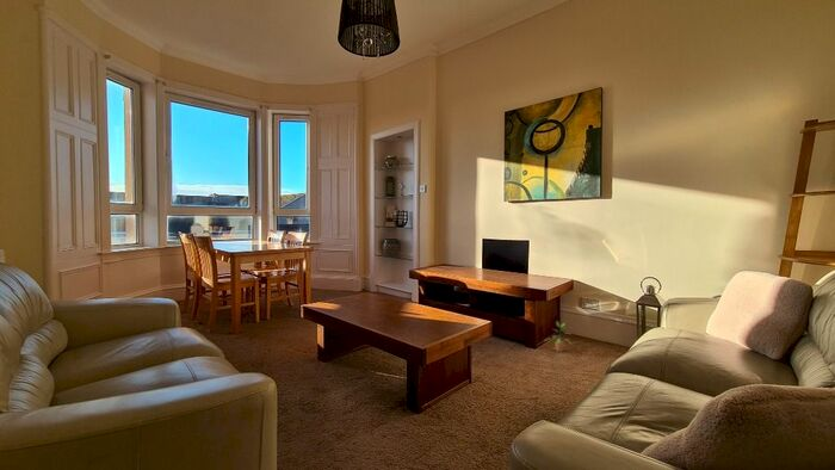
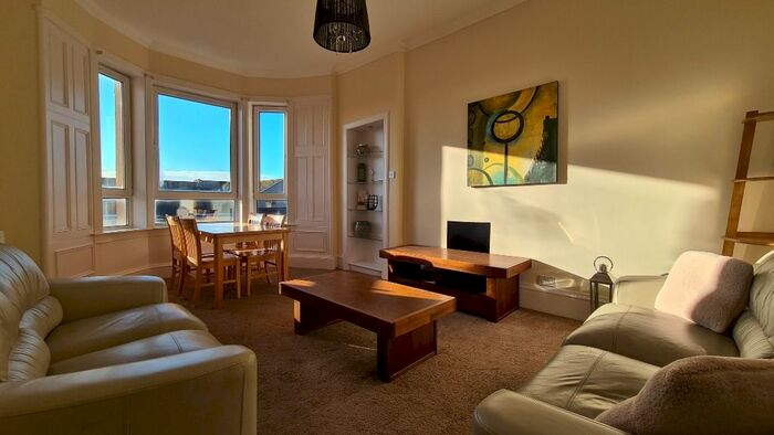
- potted plant [542,320,571,353]
